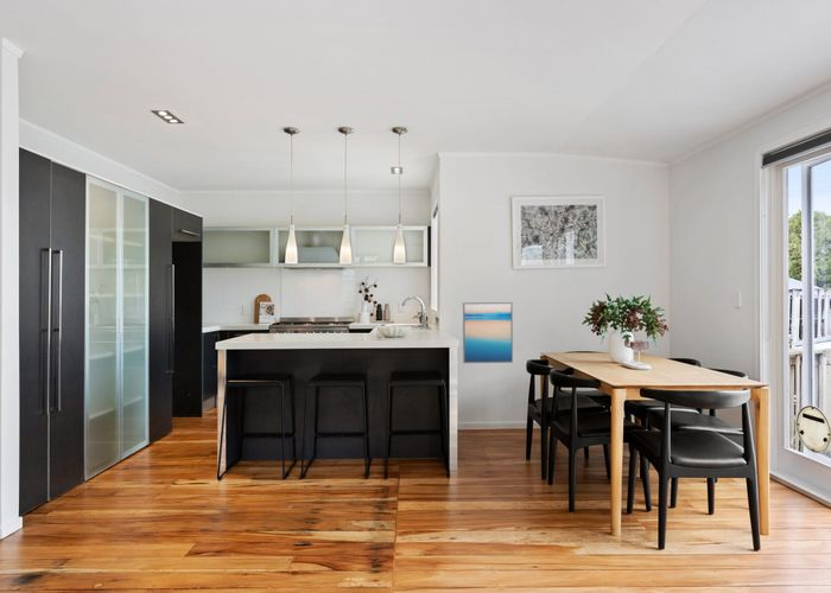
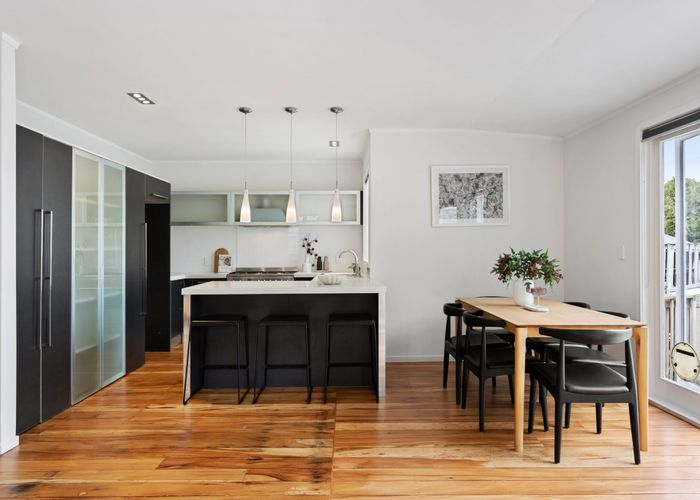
- wall art [462,301,514,364]
